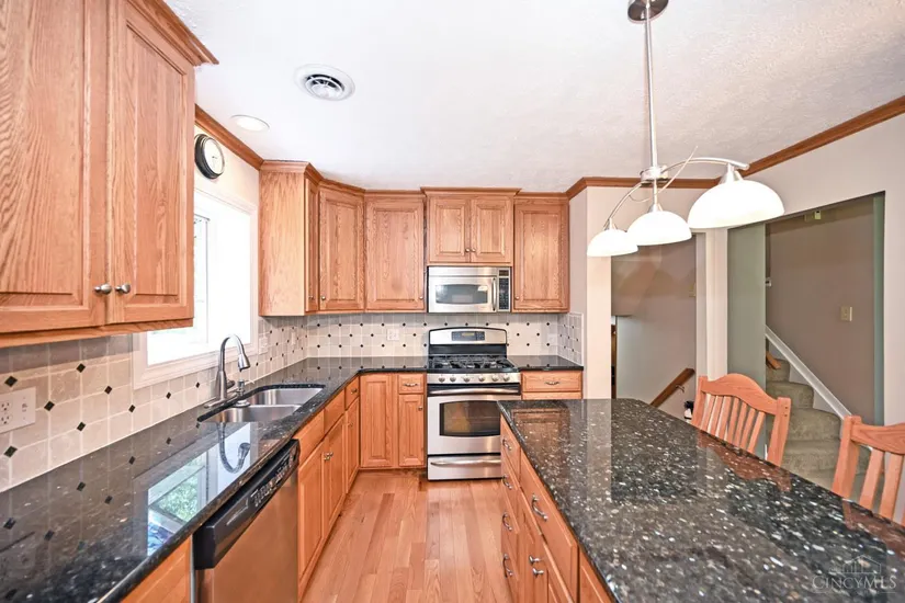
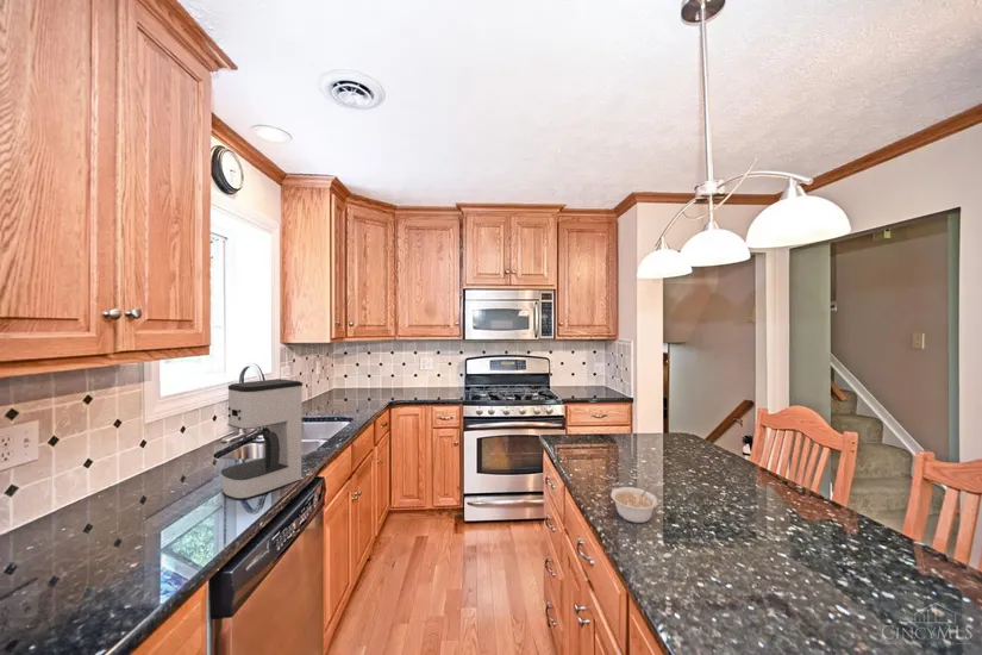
+ legume [609,484,659,524]
+ coffee maker [220,378,304,501]
